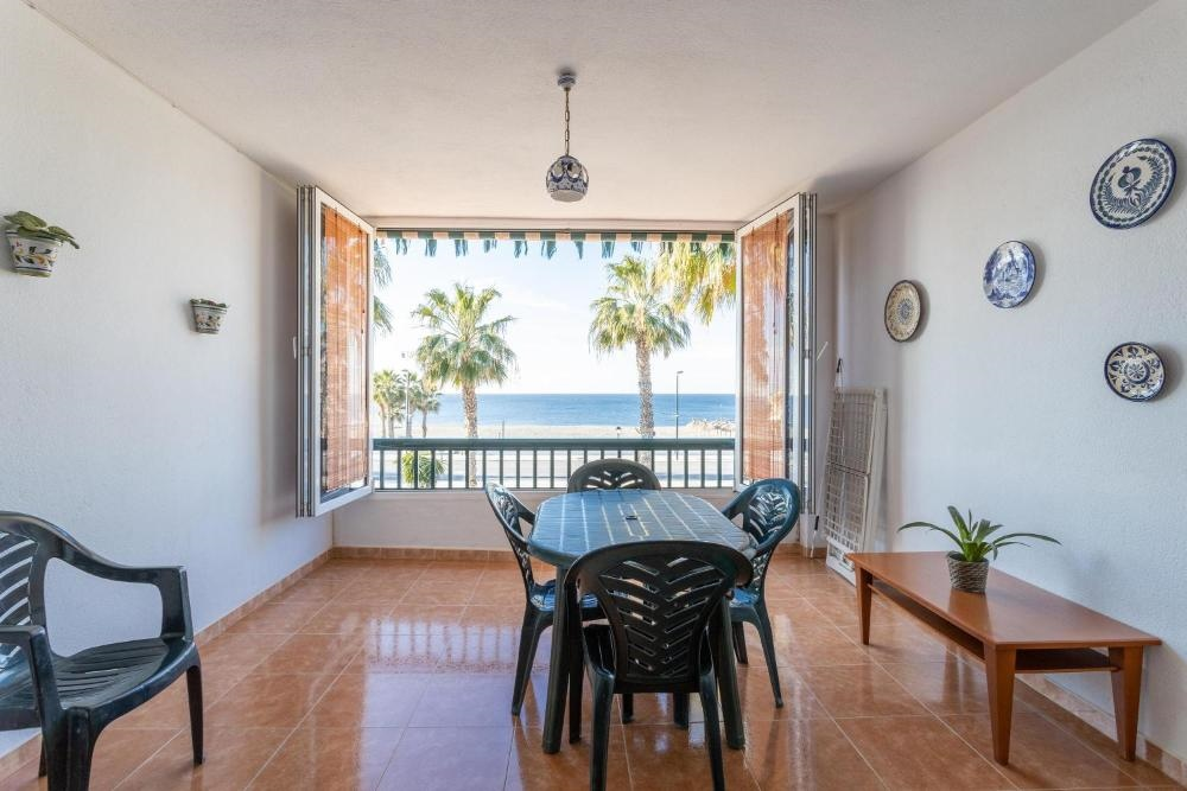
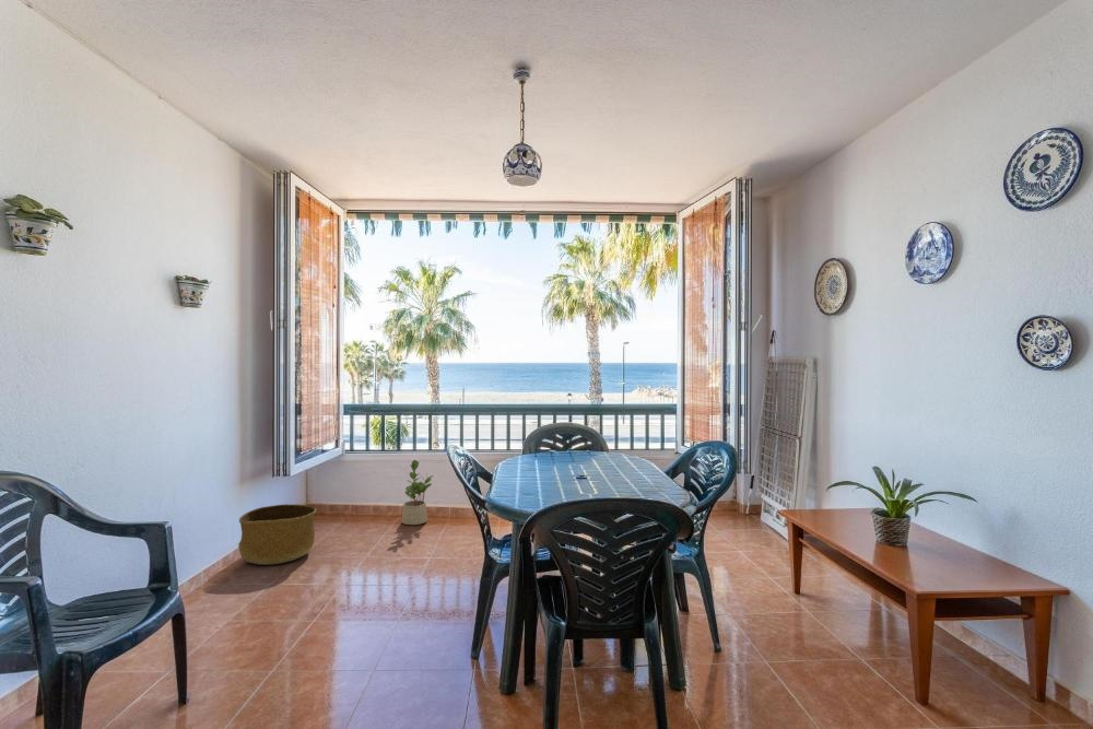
+ basket [237,503,318,566]
+ potted plant [401,459,435,526]
